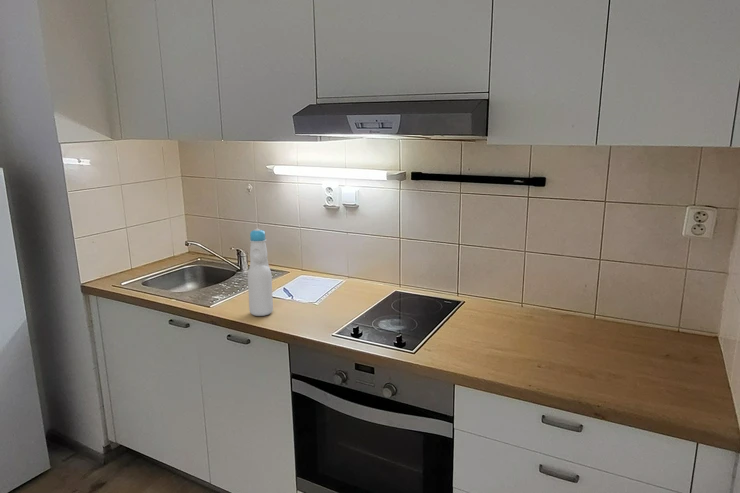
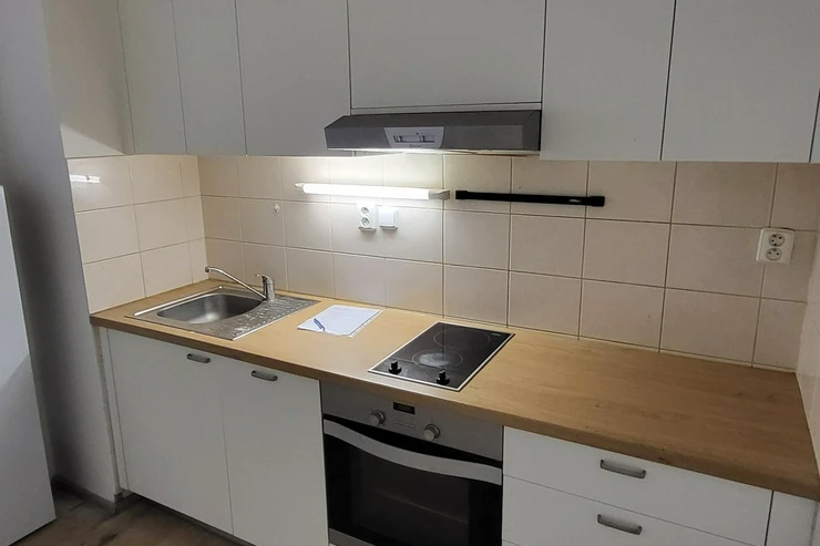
- bottle [247,228,274,317]
